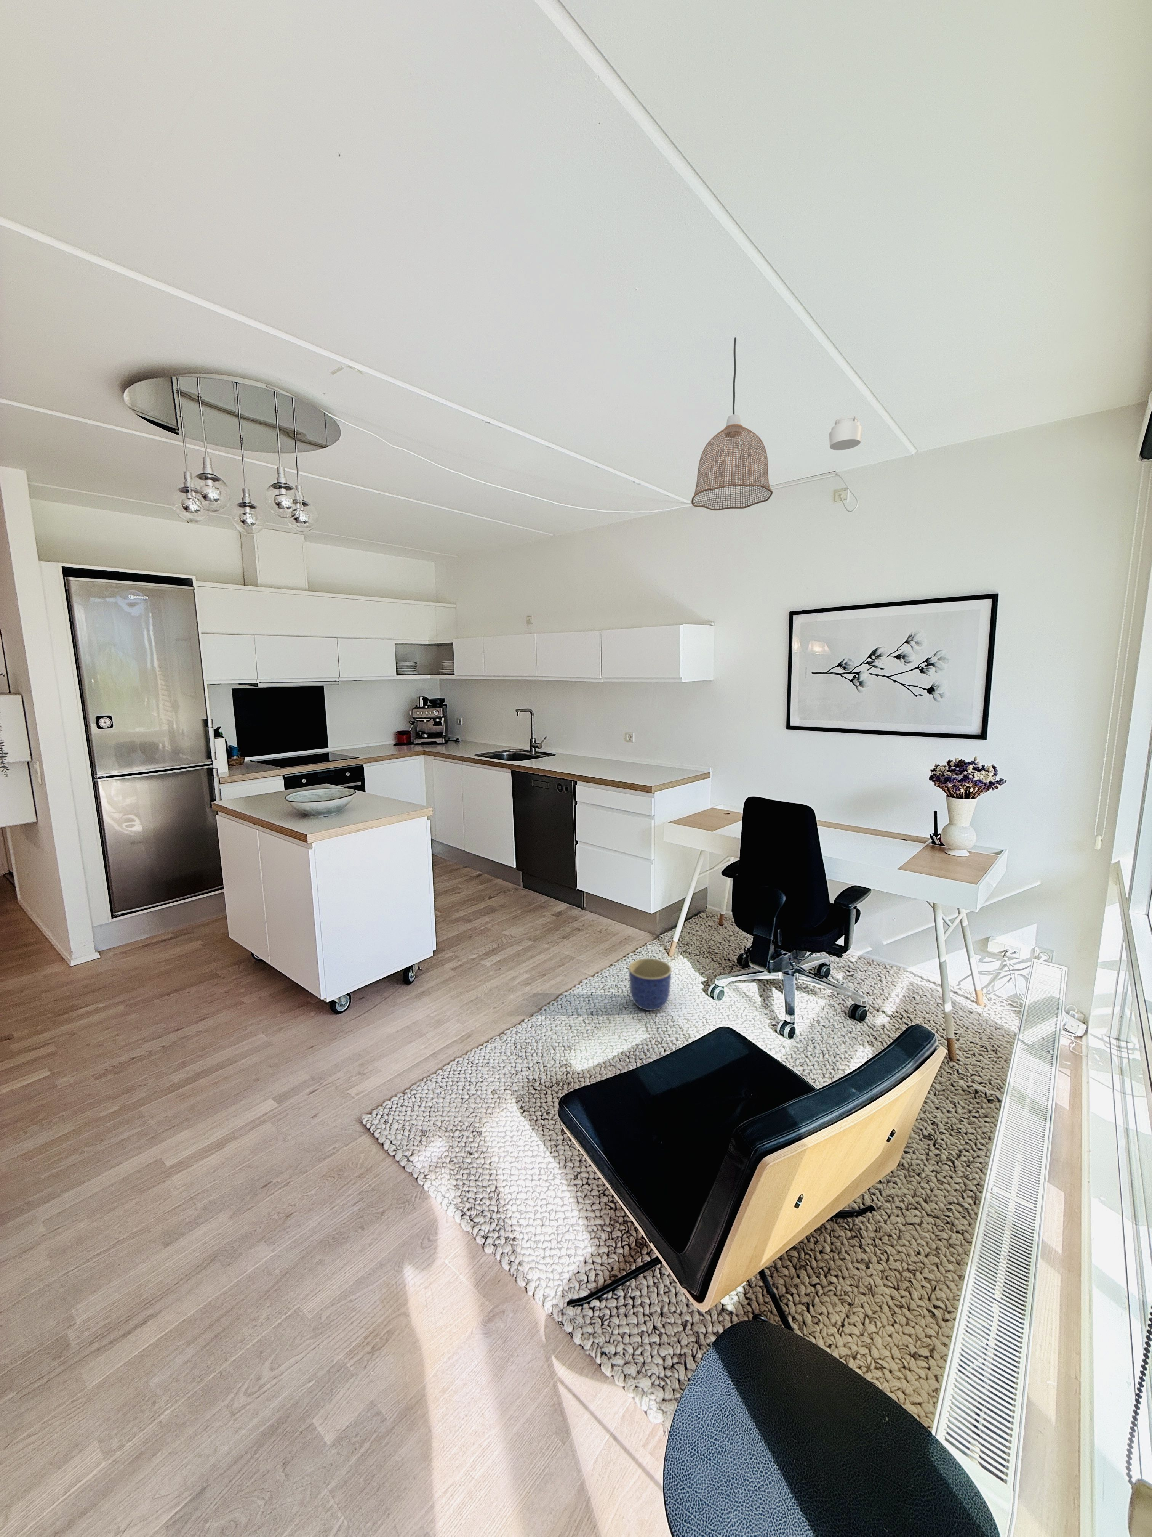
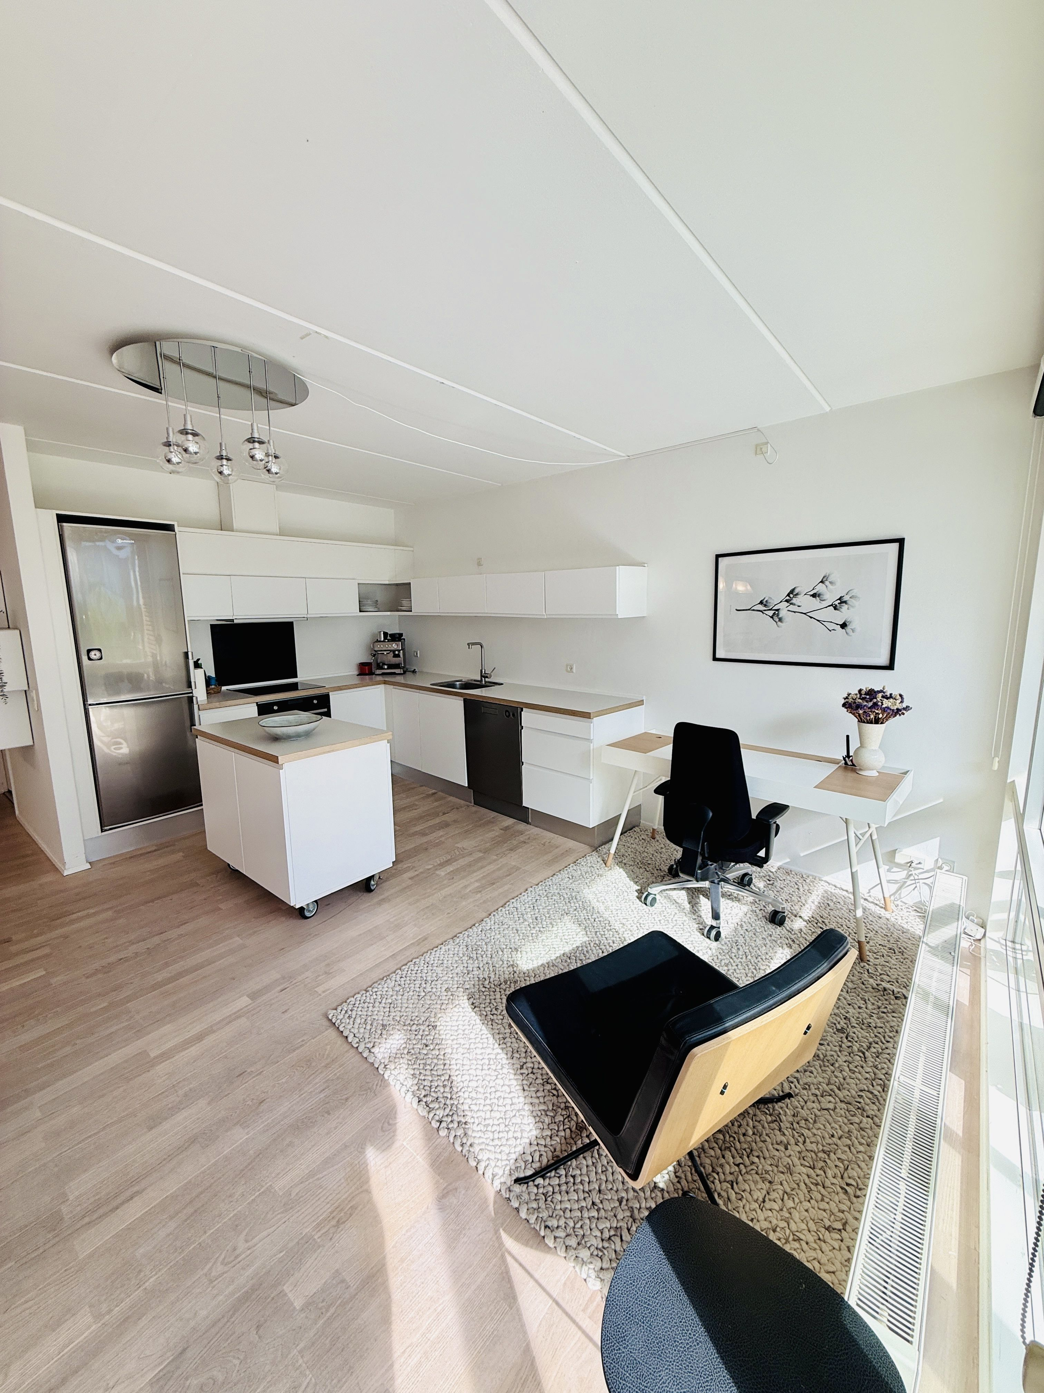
- pendant lamp [691,336,773,511]
- smoke detector [829,415,863,450]
- planter [628,959,672,1011]
